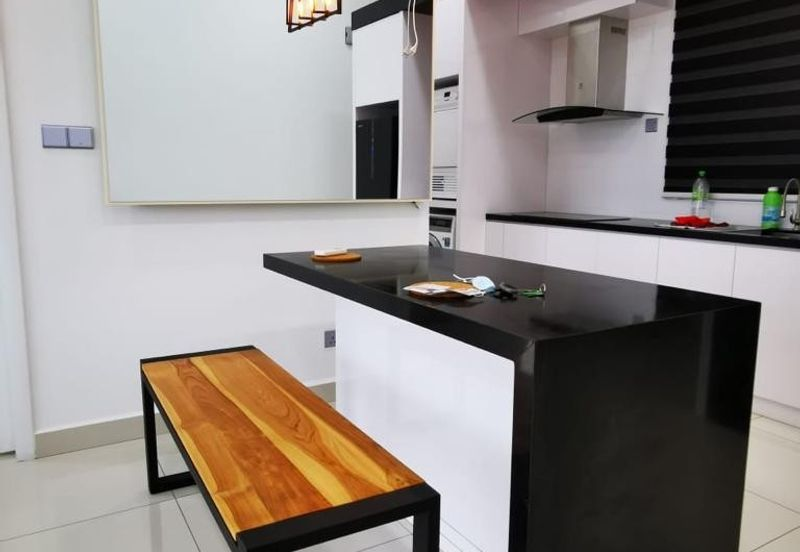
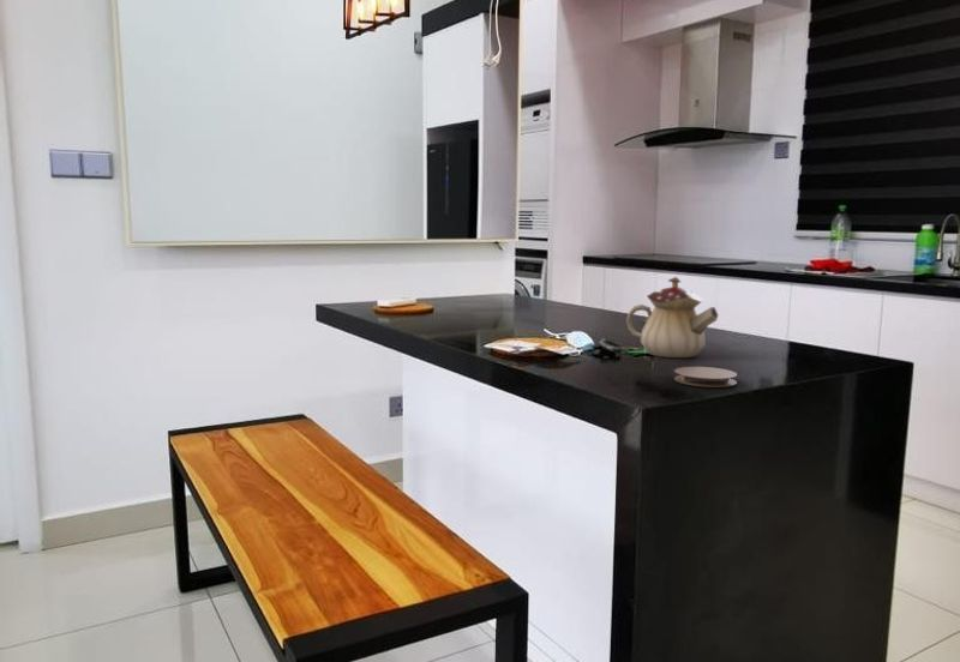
+ coaster [673,366,738,389]
+ teapot [625,276,720,359]
